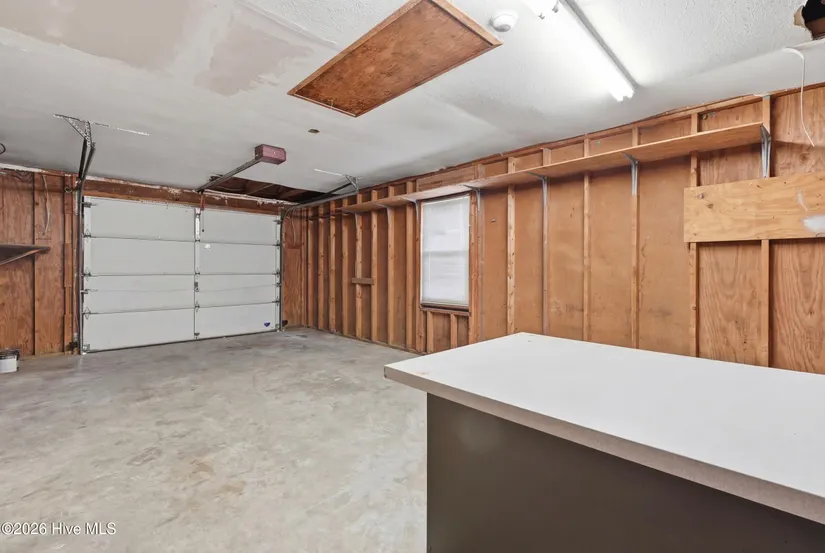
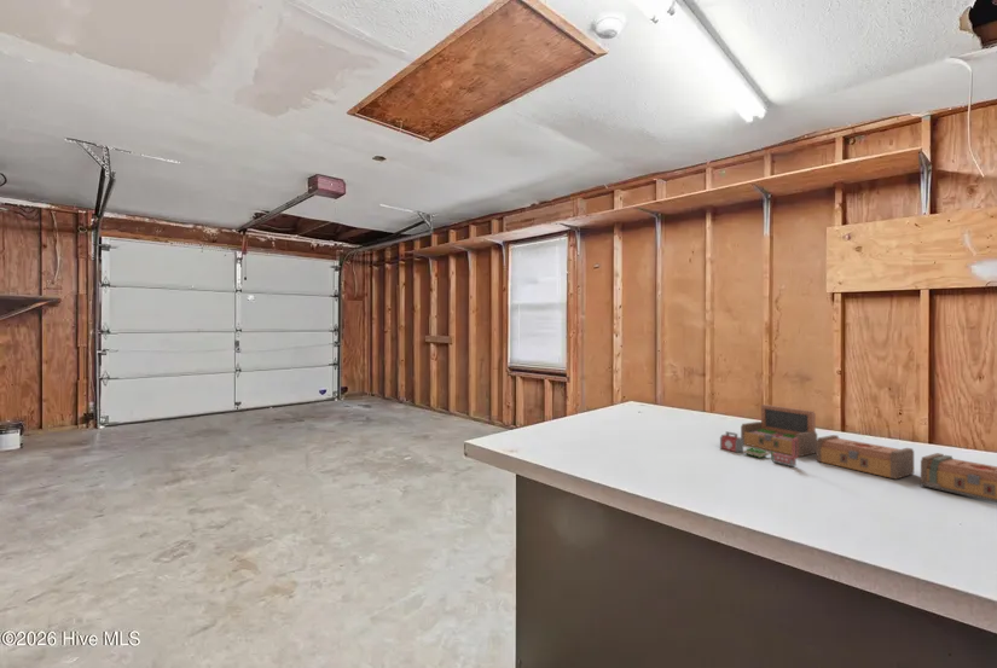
+ tool box [719,403,997,504]
